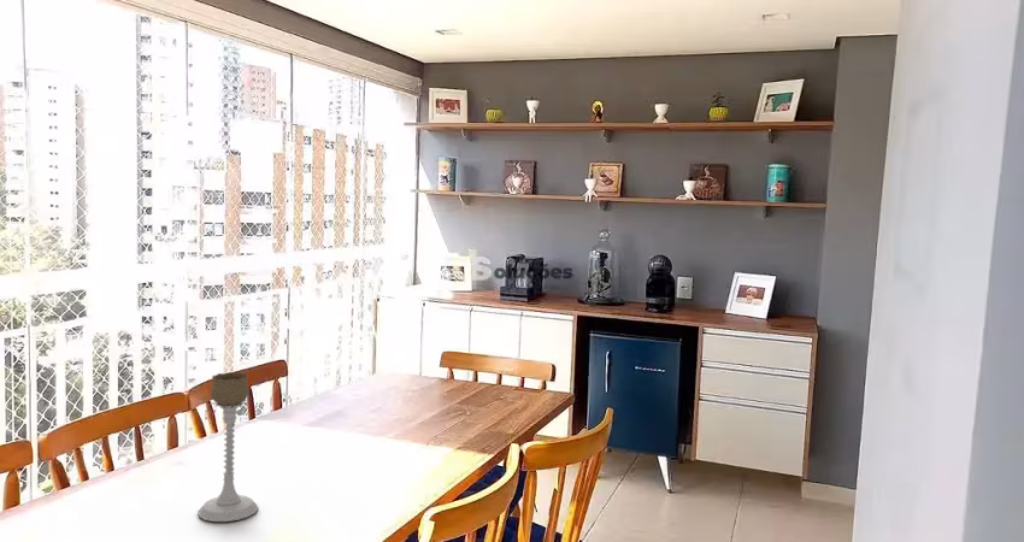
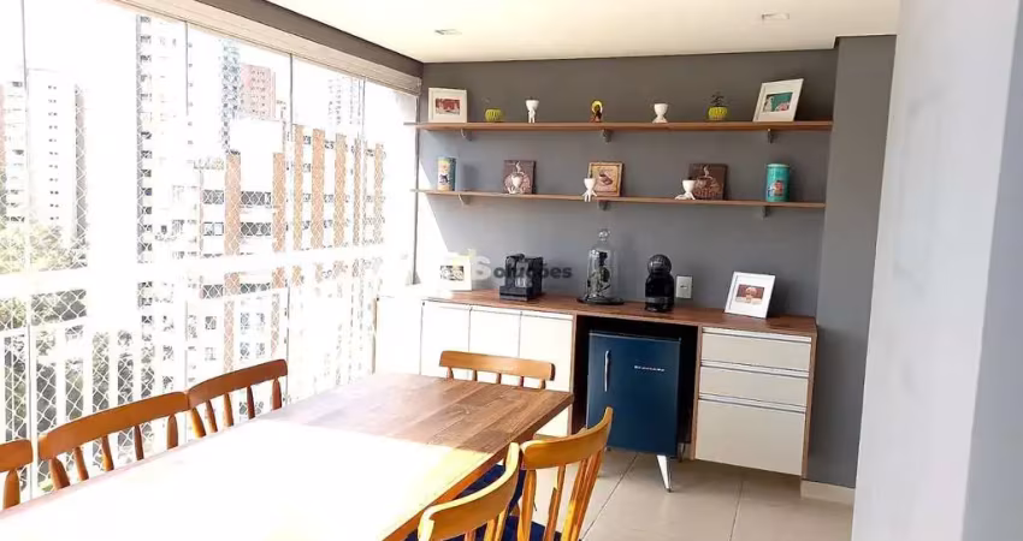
- candle holder [196,371,259,523]
